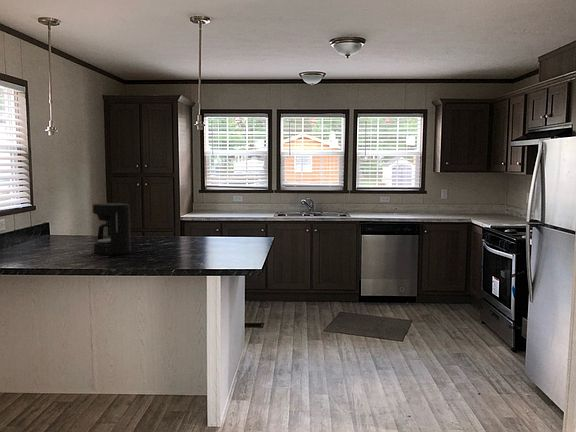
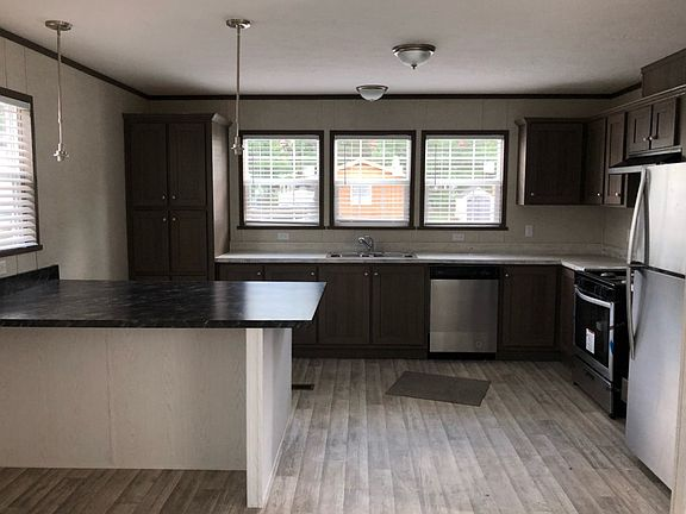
- coffee maker [92,202,132,256]
